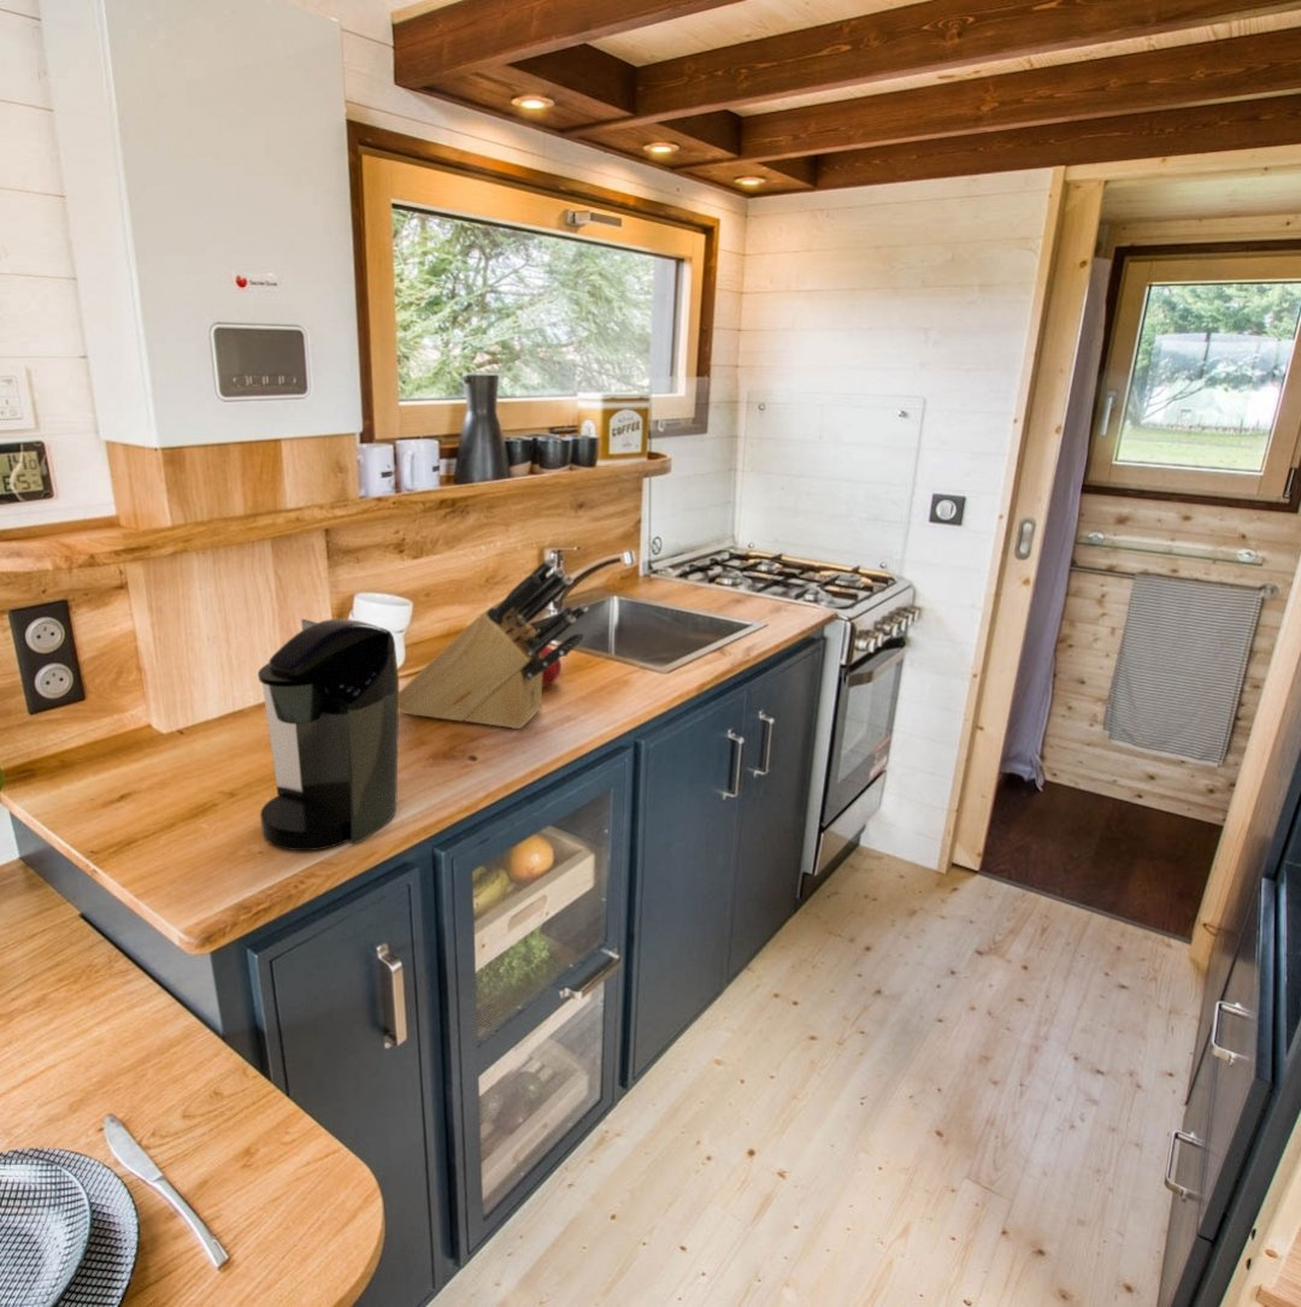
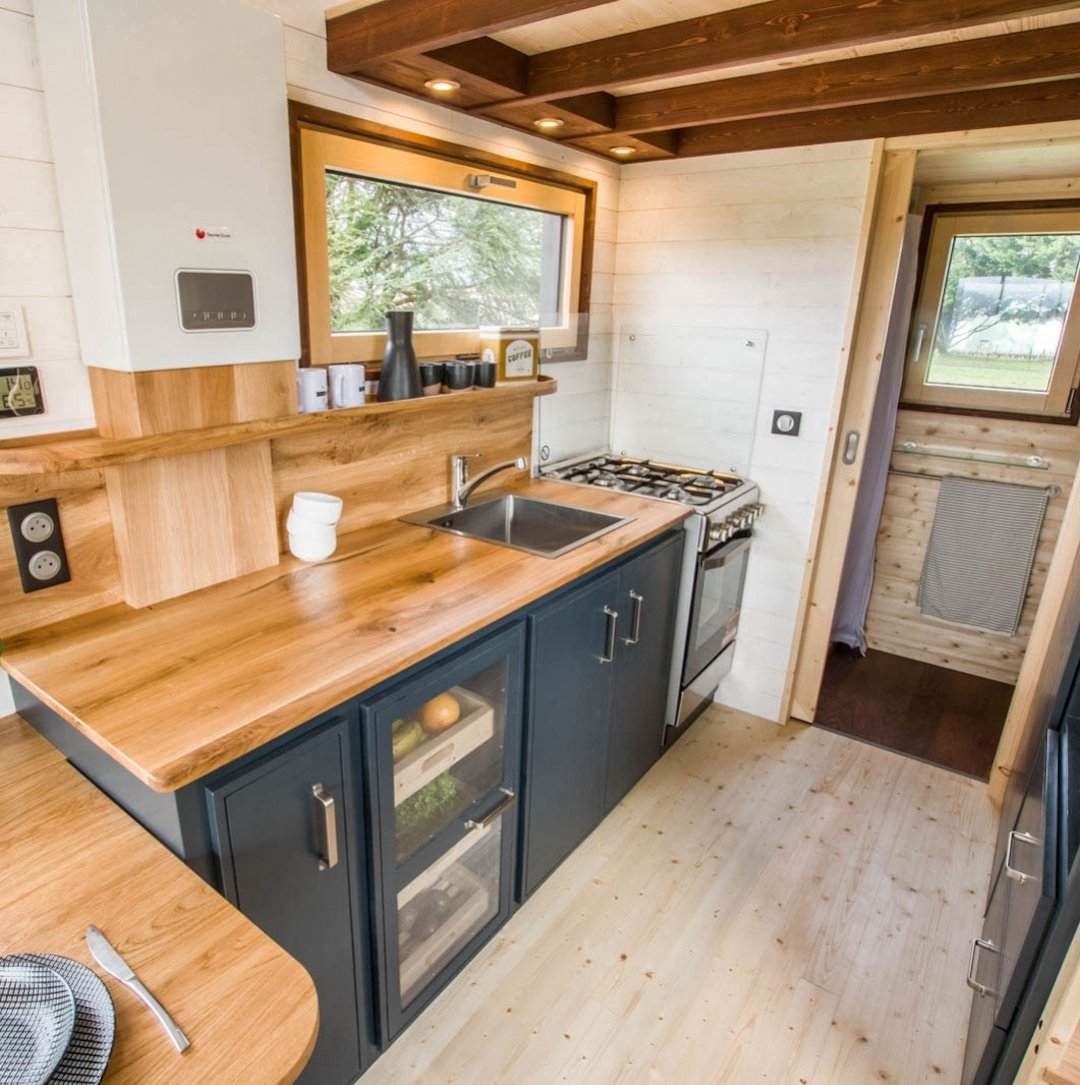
- fruit [540,646,563,688]
- coffee maker [257,618,400,852]
- knife block [399,557,589,730]
